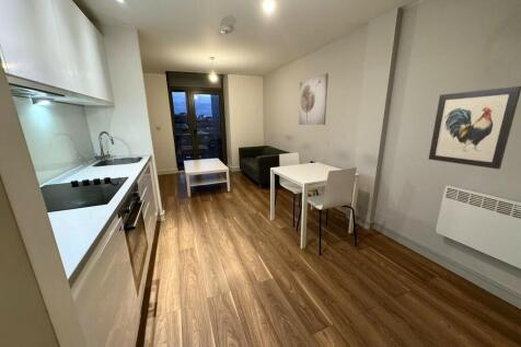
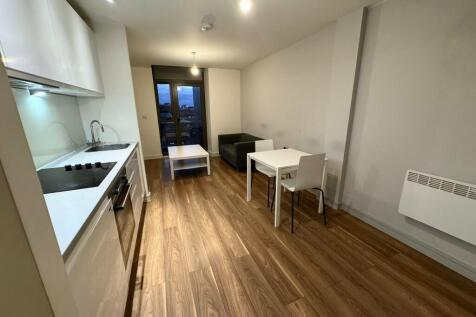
- wall art [298,72,329,126]
- wall art [428,85,521,170]
